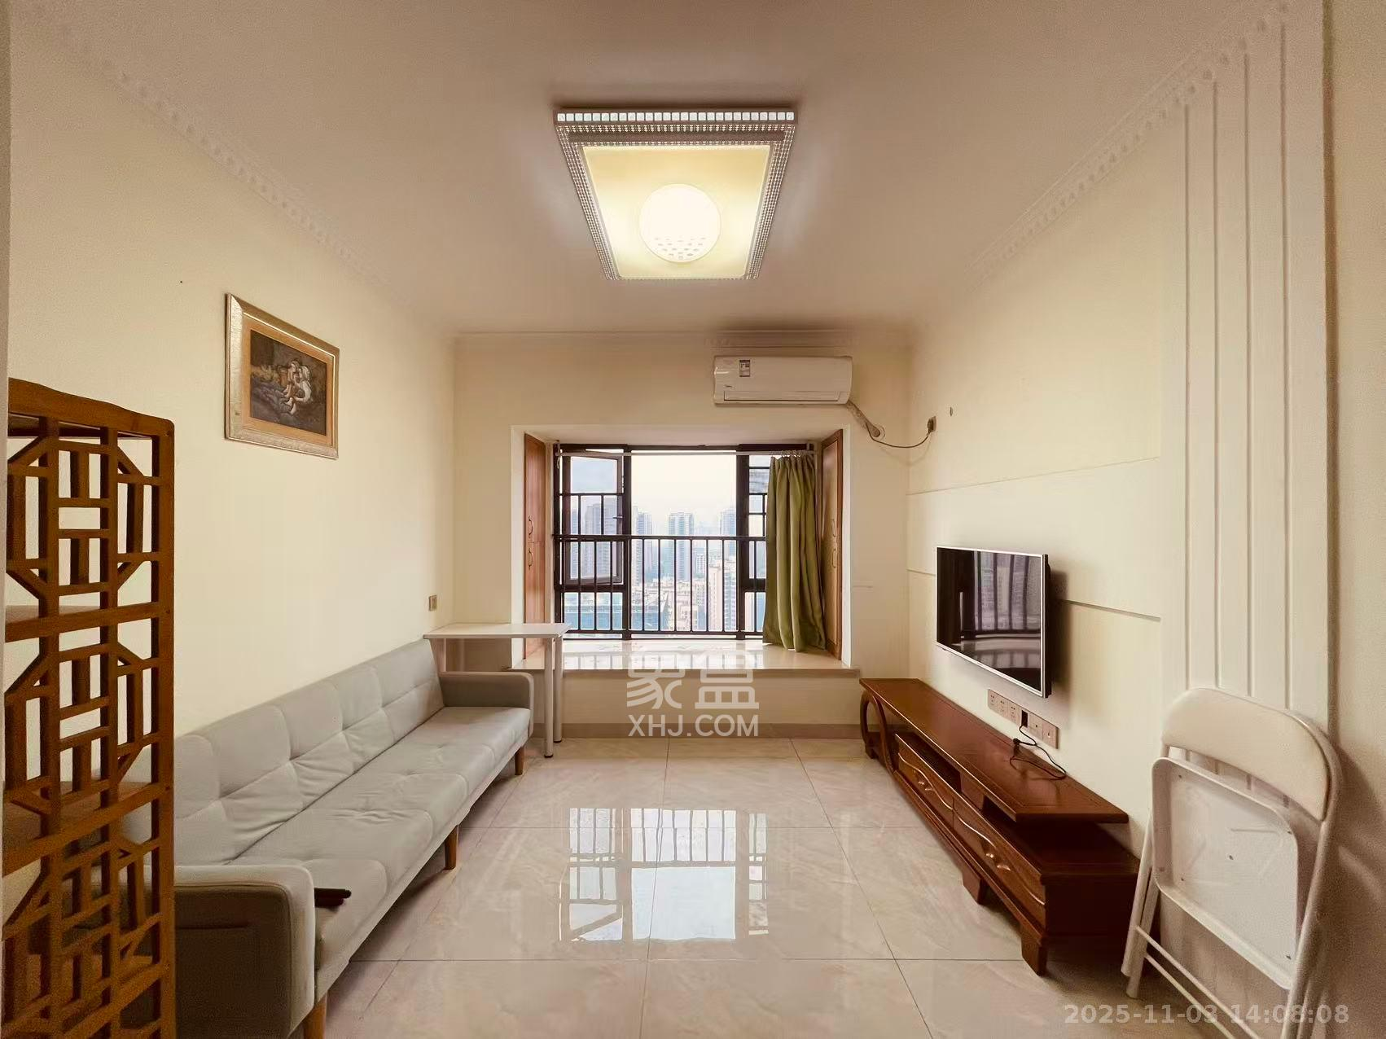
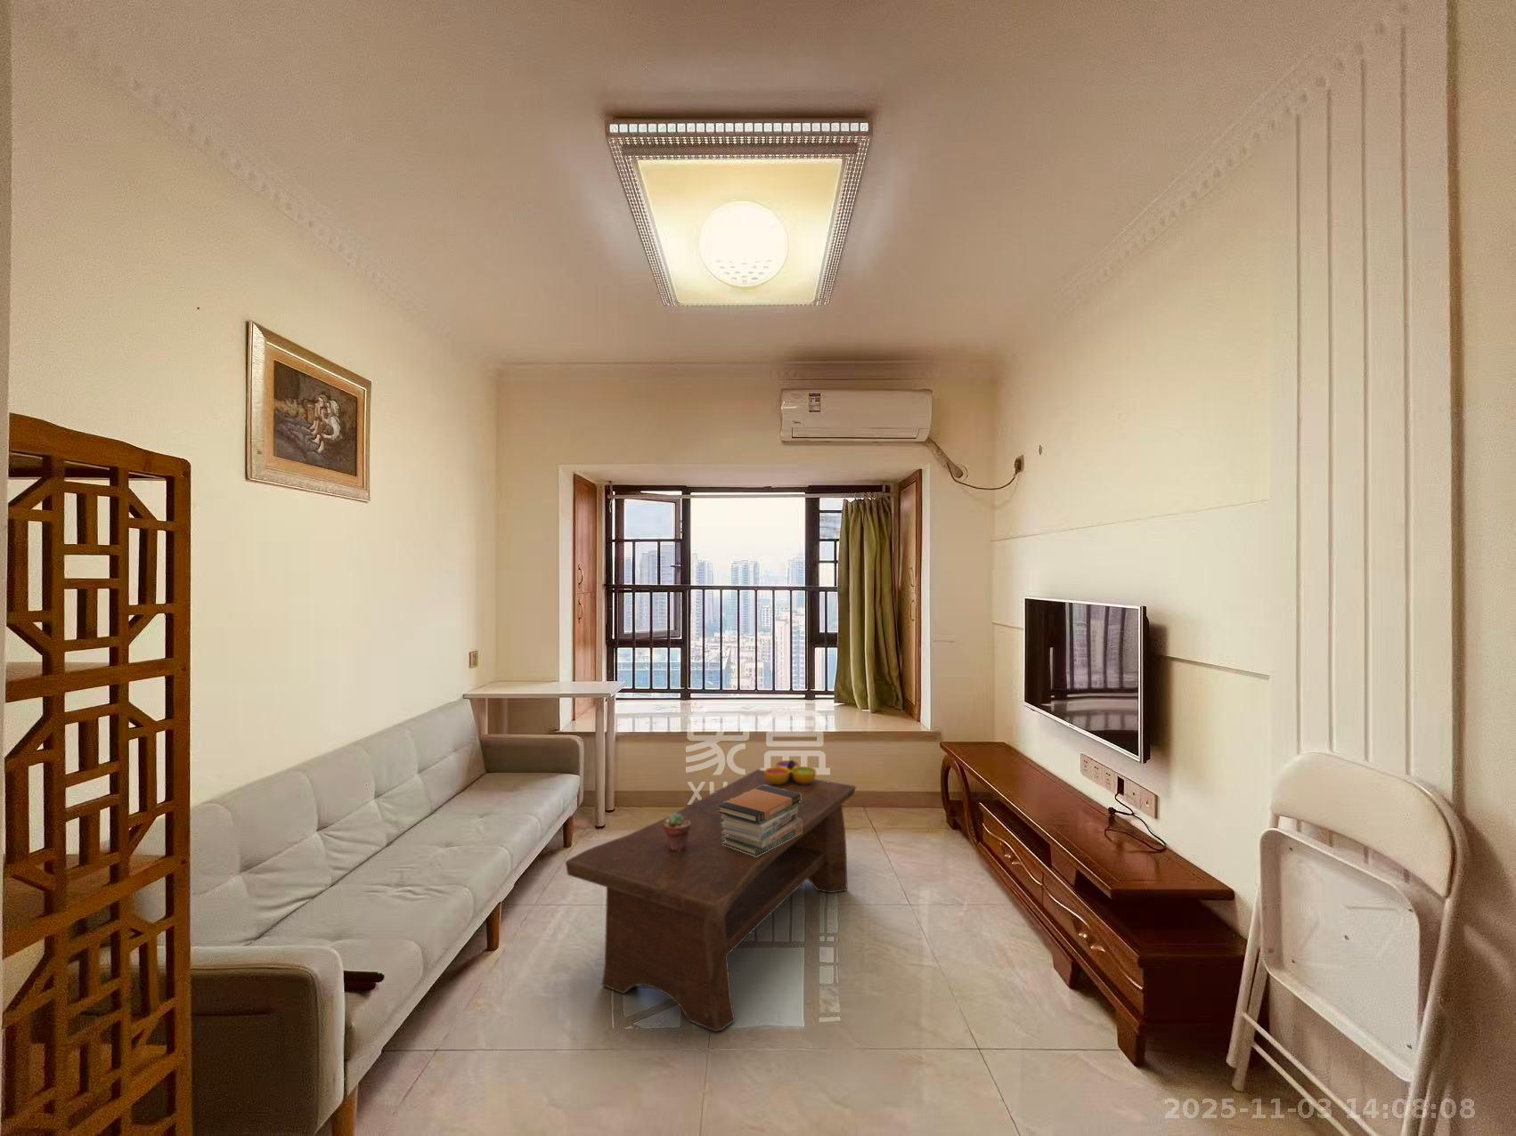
+ potted succulent [665,811,690,852]
+ book stack [717,785,802,857]
+ coffee table [565,768,857,1032]
+ decorative bowl [764,759,816,785]
